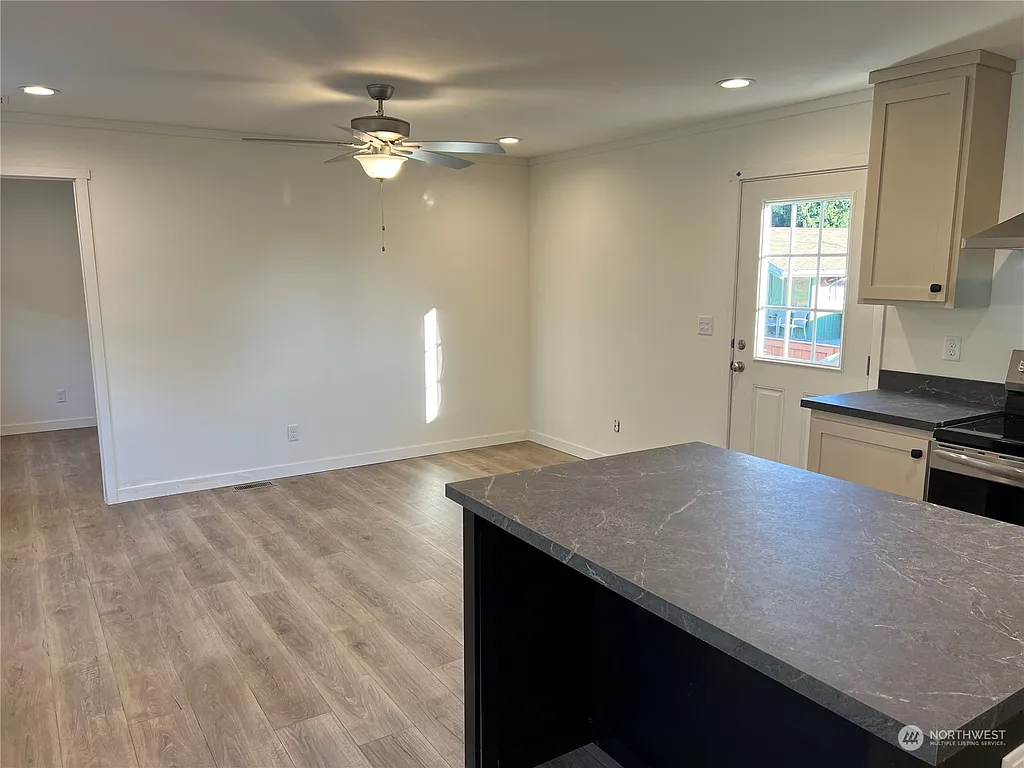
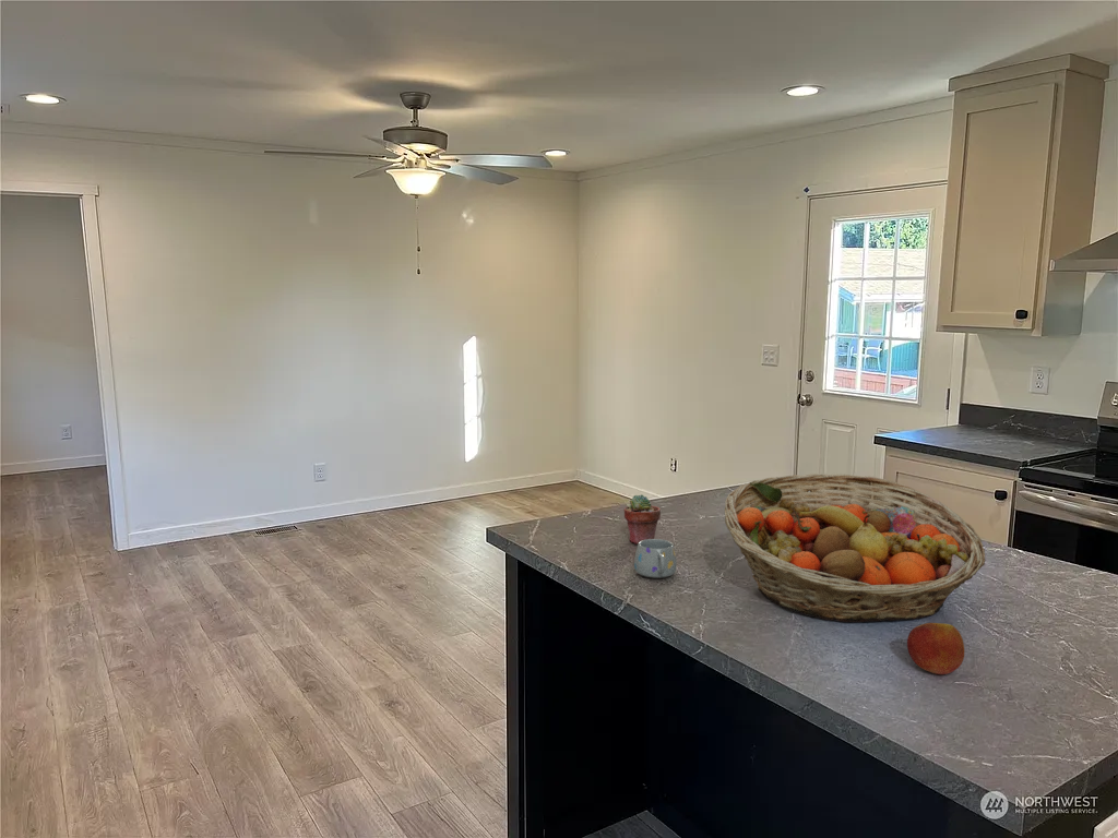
+ apple [906,622,966,675]
+ fruit basket [724,472,986,623]
+ mug [633,538,678,579]
+ potted succulent [622,493,662,546]
